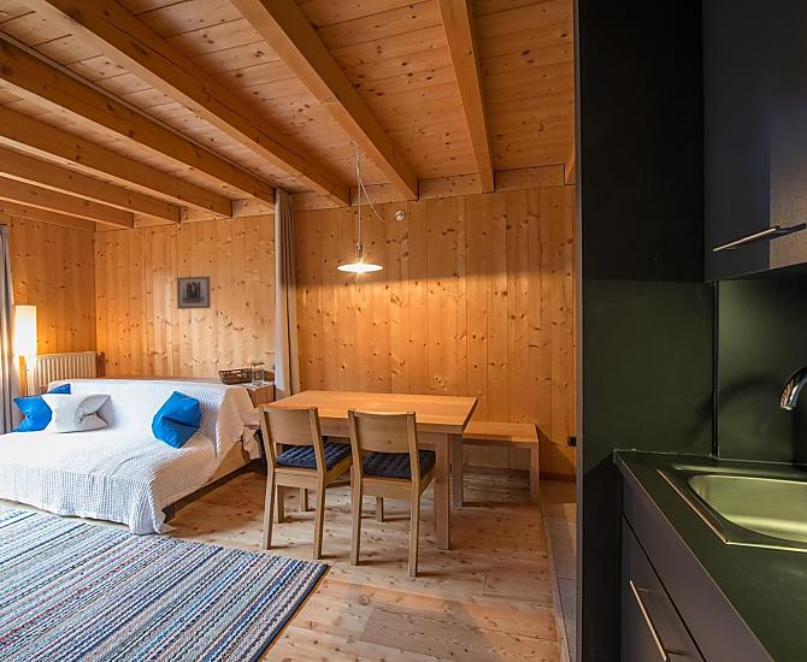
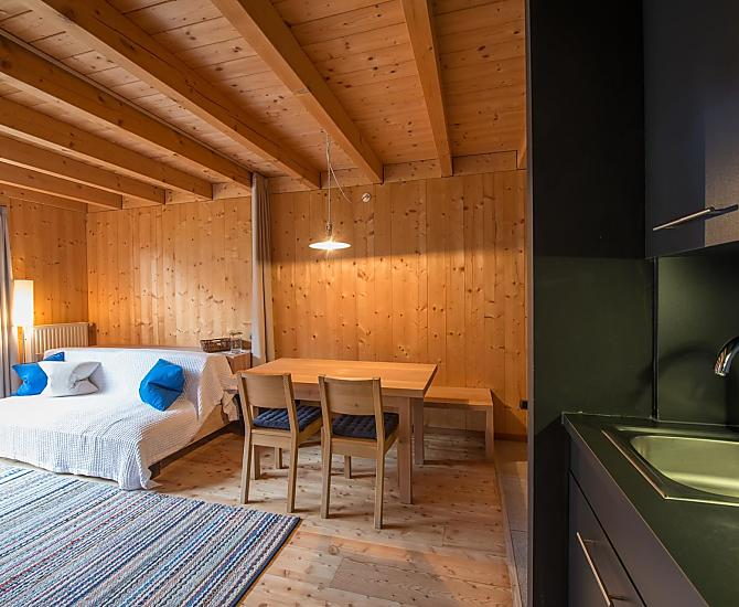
- wall art [176,276,212,311]
